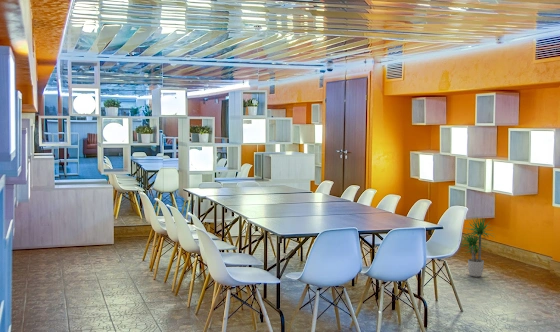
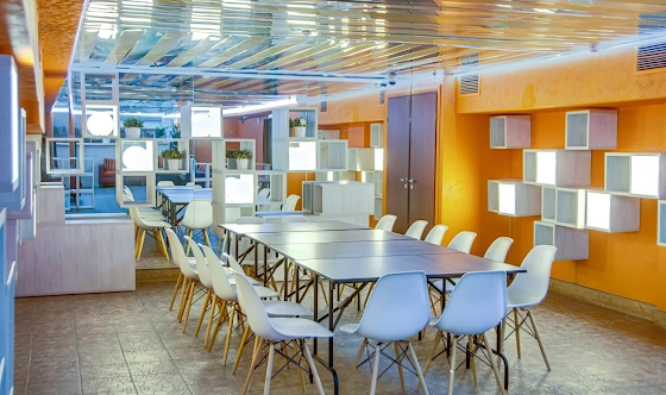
- potted plant [459,216,496,278]
